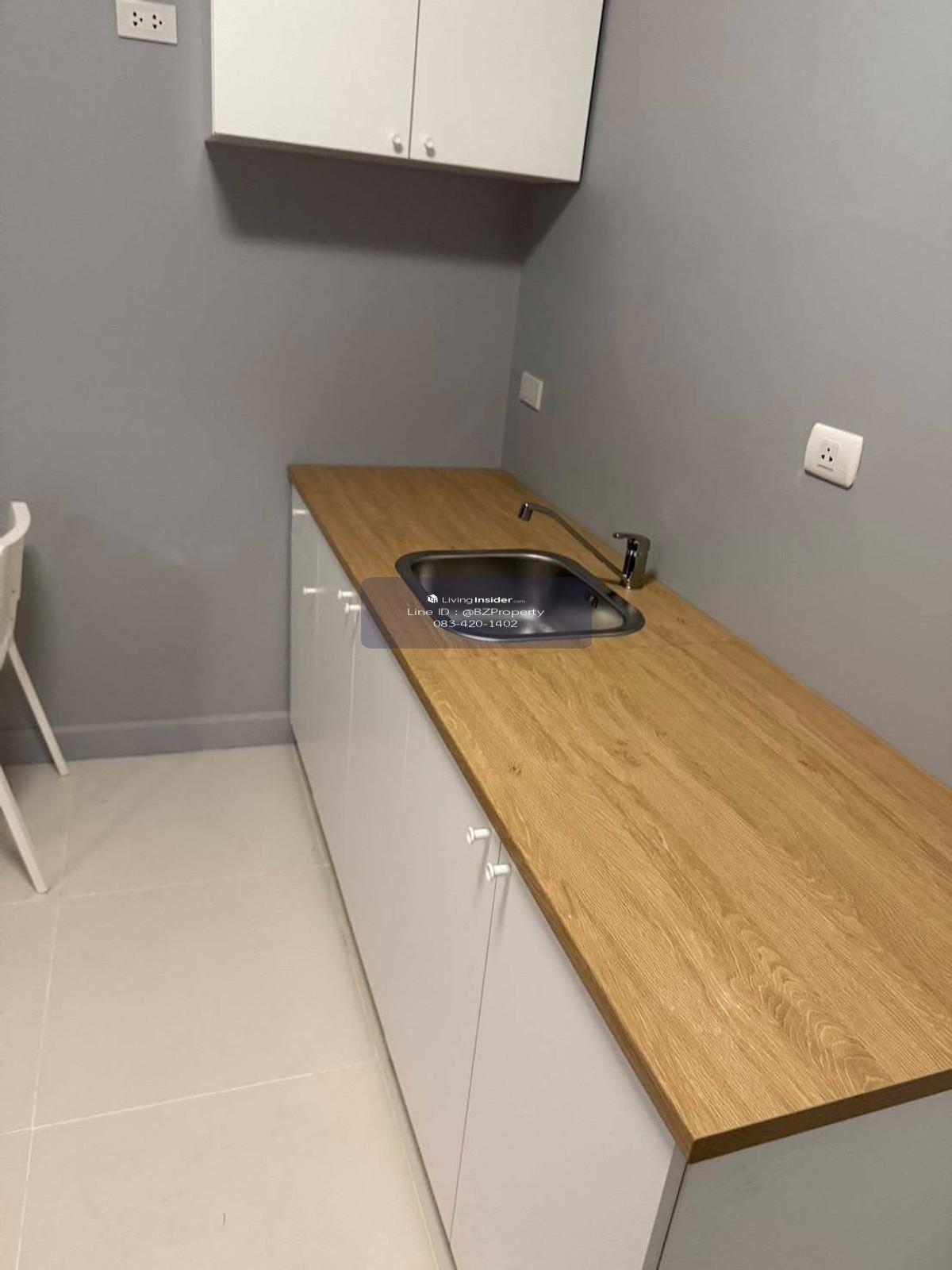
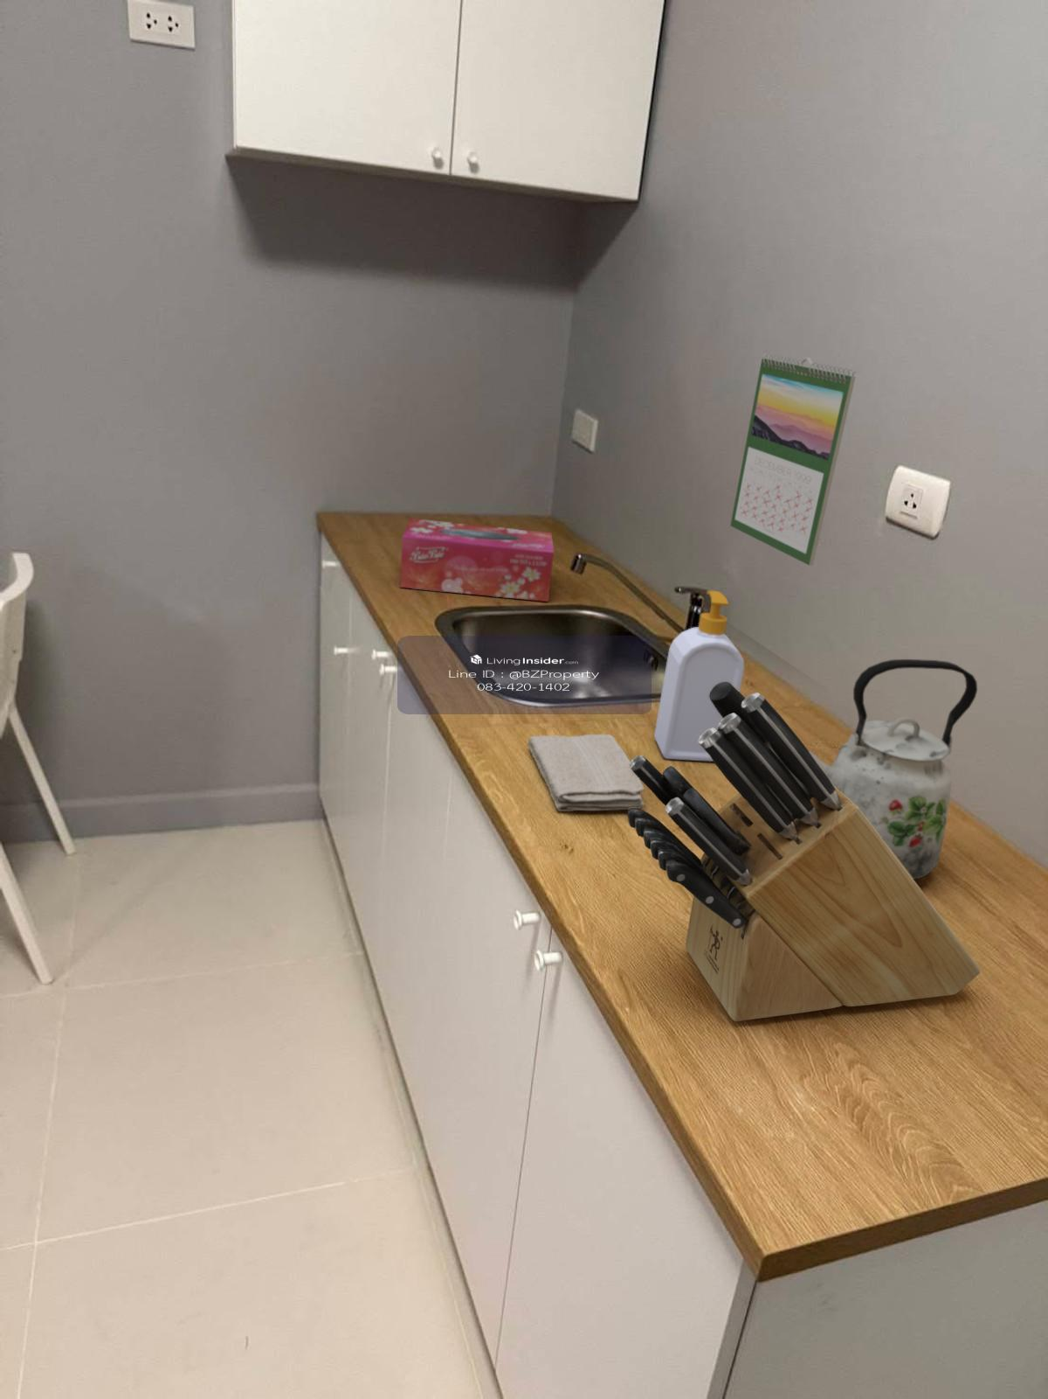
+ calendar [729,353,856,566]
+ knife block [627,681,981,1022]
+ soap bottle [653,590,745,762]
+ tissue box [400,518,555,603]
+ kettle [809,659,979,880]
+ washcloth [526,733,645,812]
